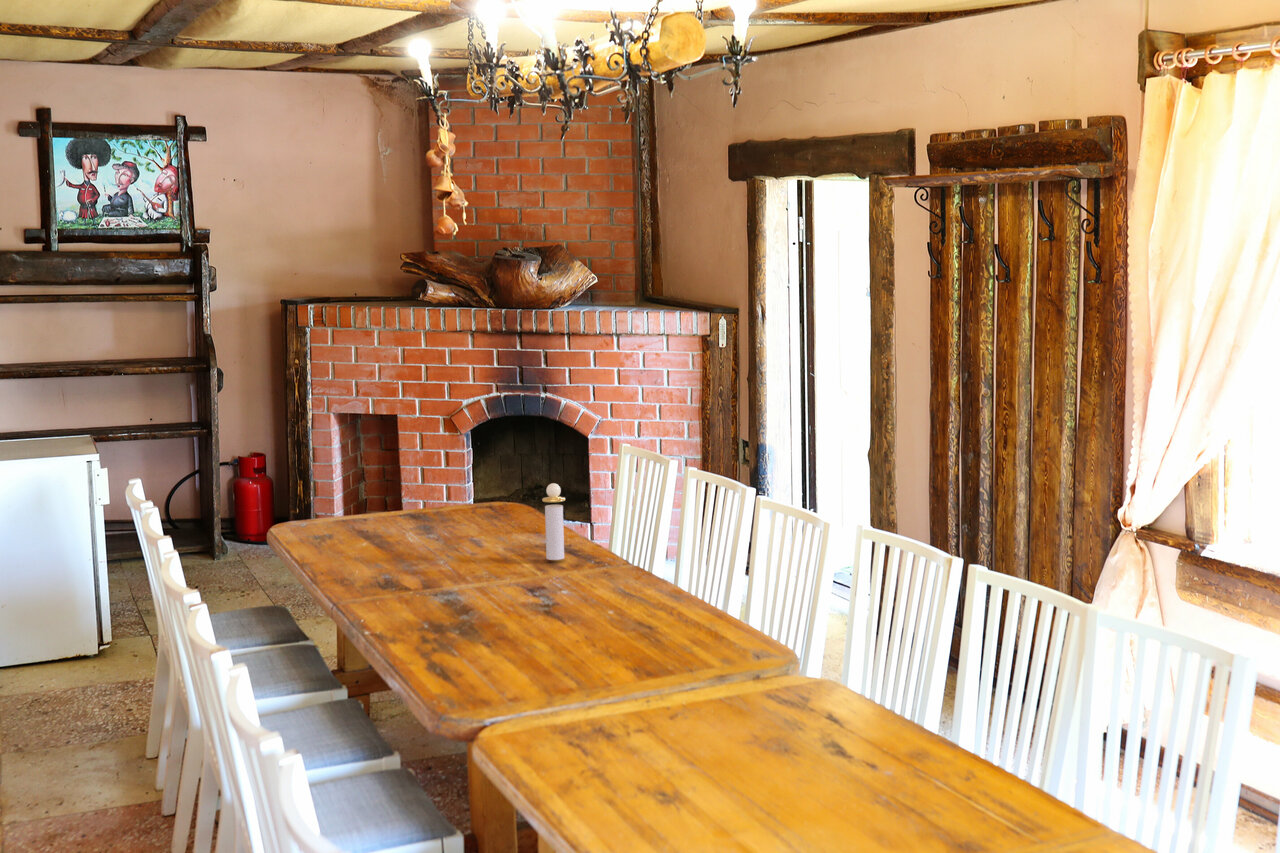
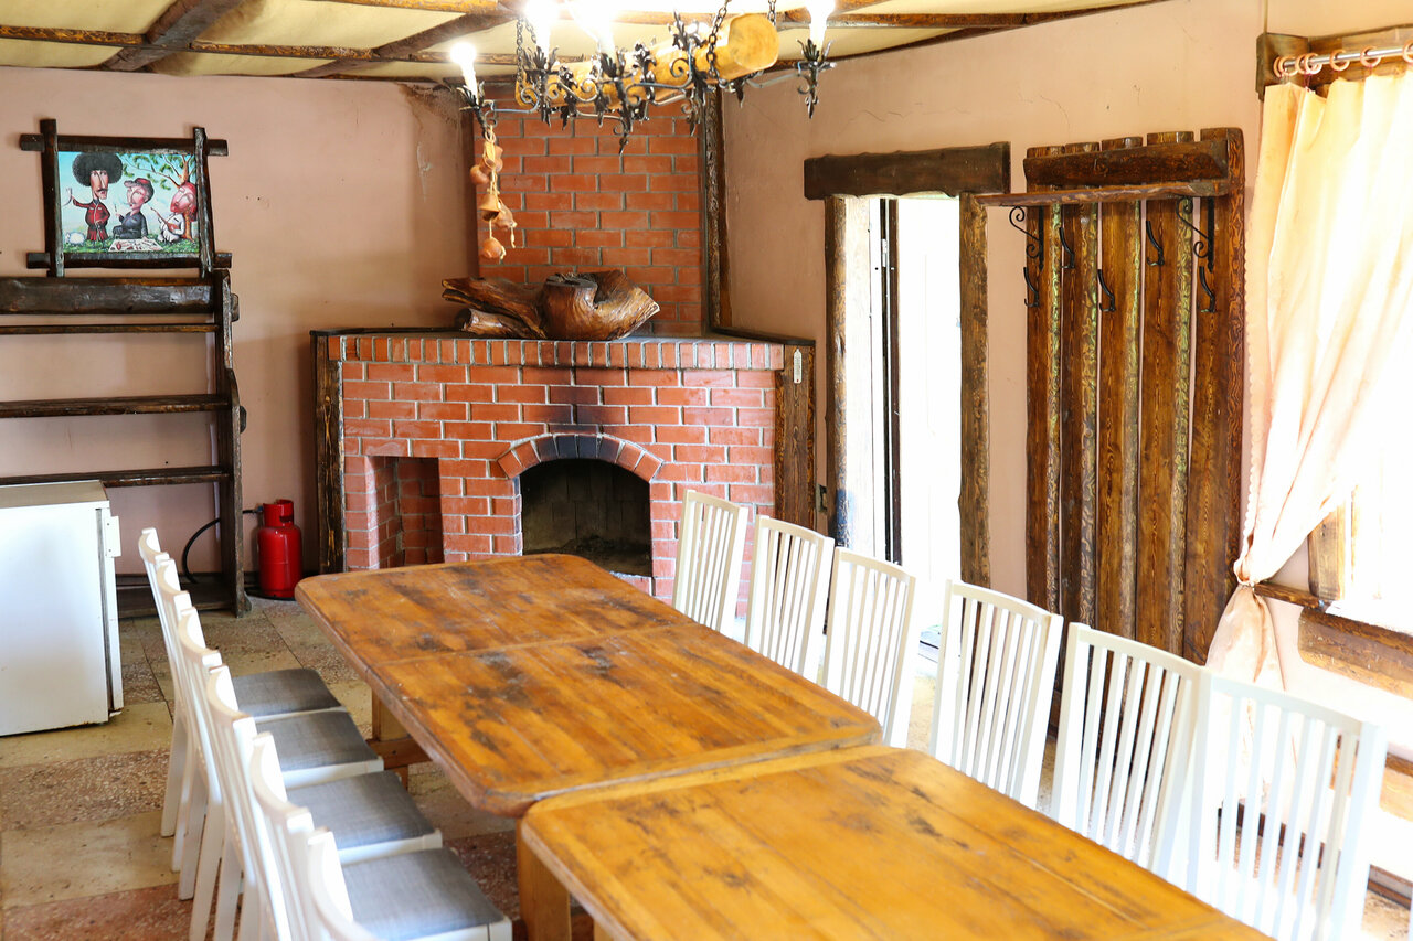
- perfume bottle [541,482,566,561]
